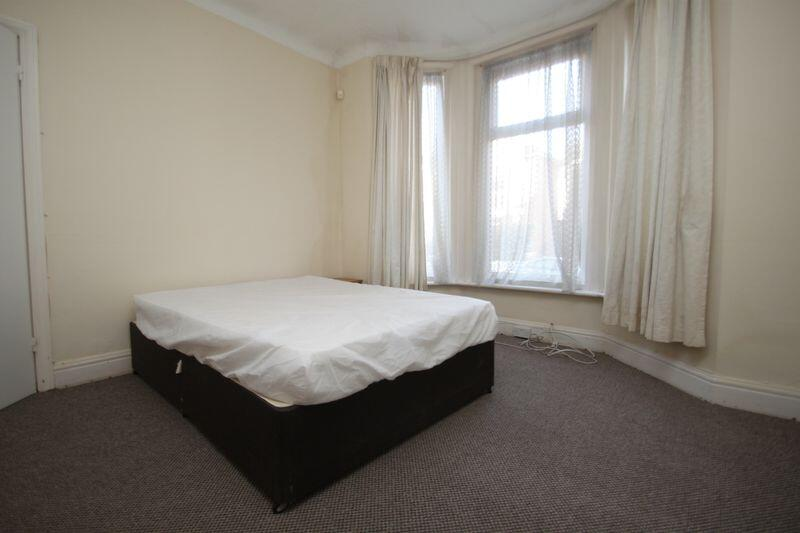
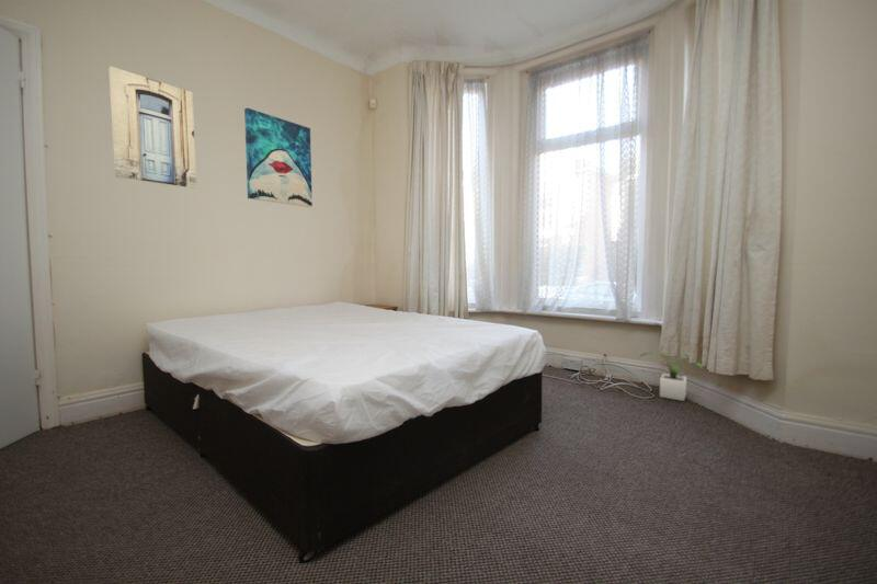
+ wall art [243,107,314,208]
+ wall art [107,66,197,190]
+ potted plant [638,351,704,402]
